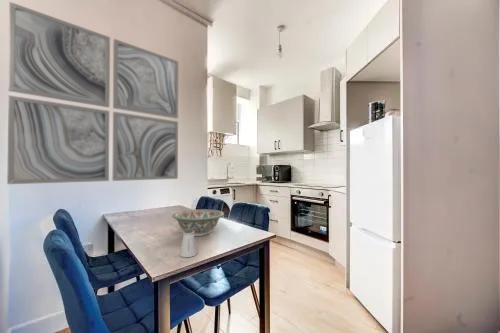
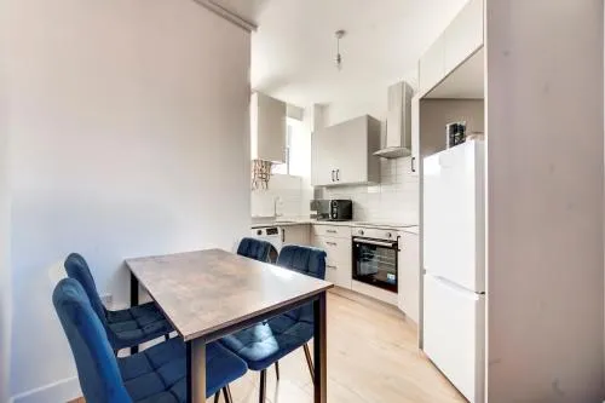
- wall art [6,1,179,185]
- decorative bowl [171,208,225,237]
- saltshaker [179,229,198,258]
